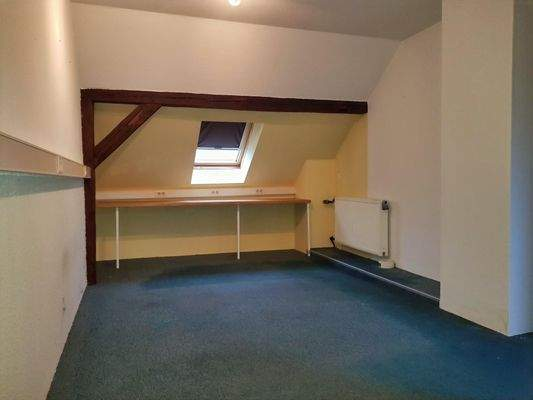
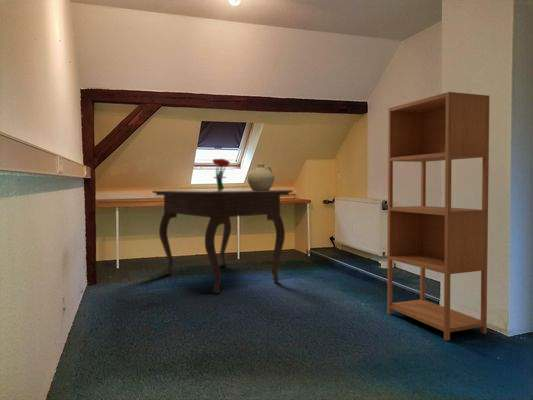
+ ceramic jug [246,163,276,191]
+ bookcase [386,91,490,341]
+ dining table [151,189,294,294]
+ bouquet [211,158,231,191]
